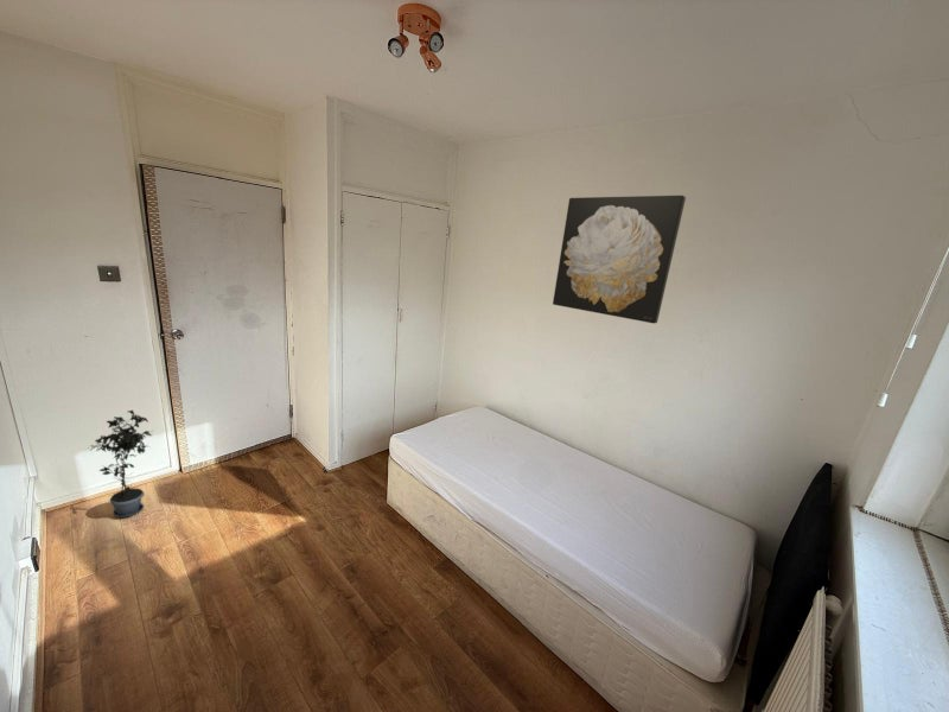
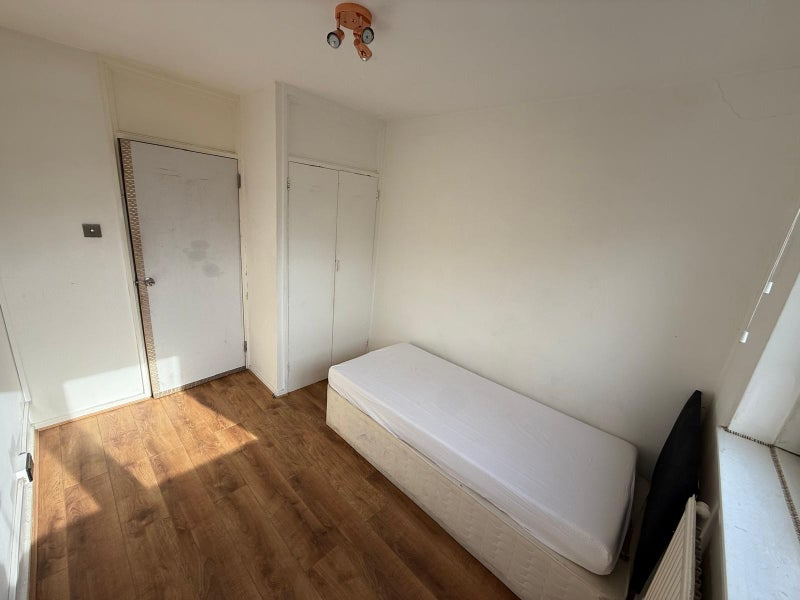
- potted plant [87,409,154,519]
- wall art [552,195,687,324]
